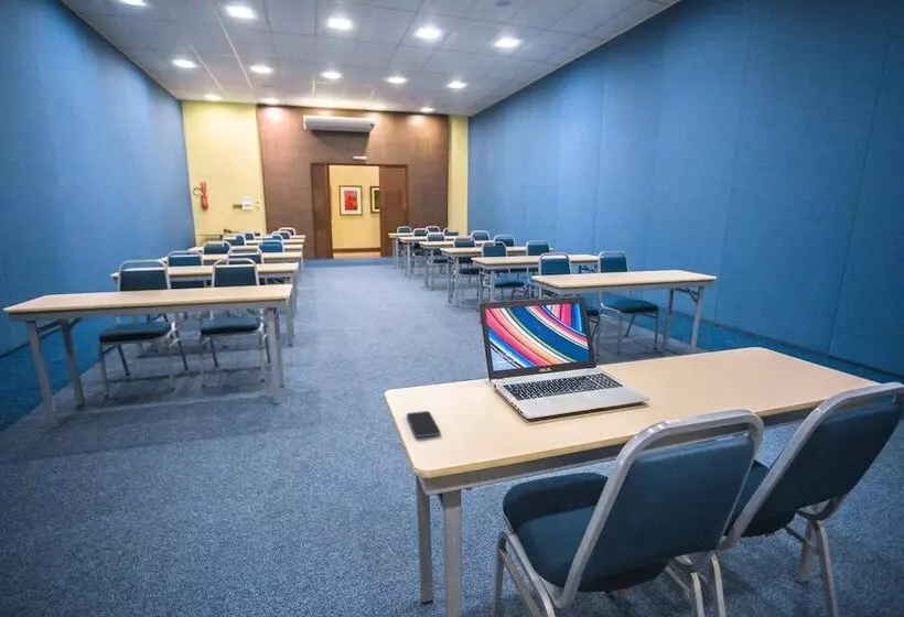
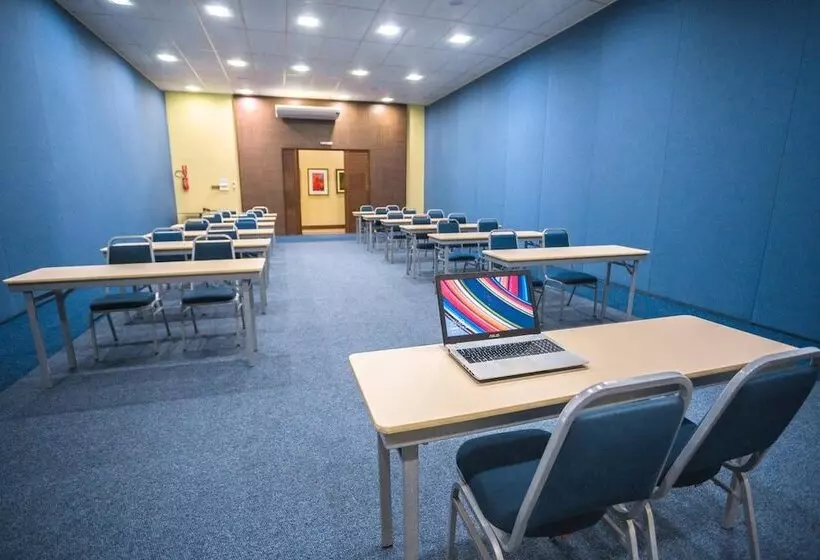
- smartphone [406,410,442,439]
